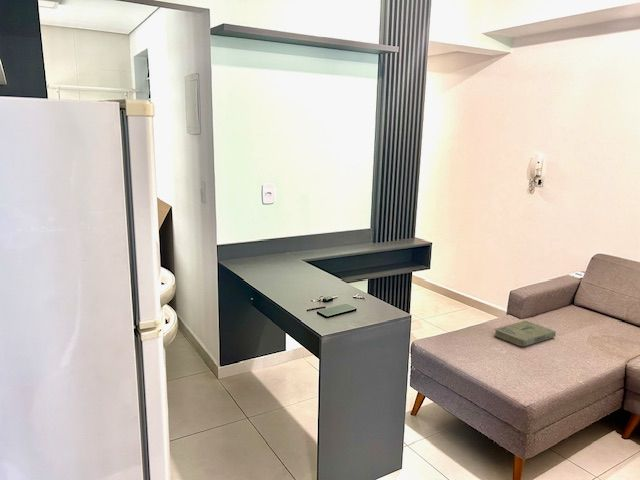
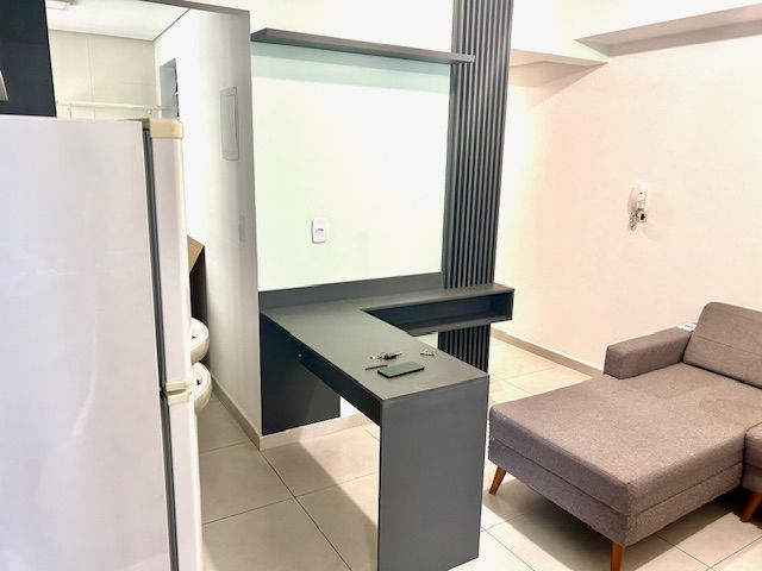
- book [493,320,557,348]
